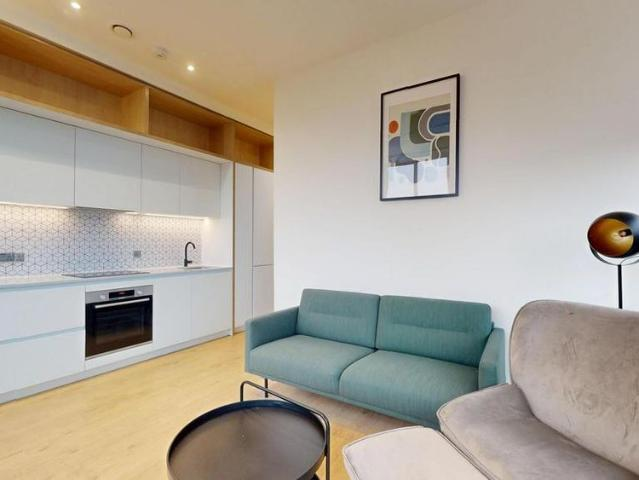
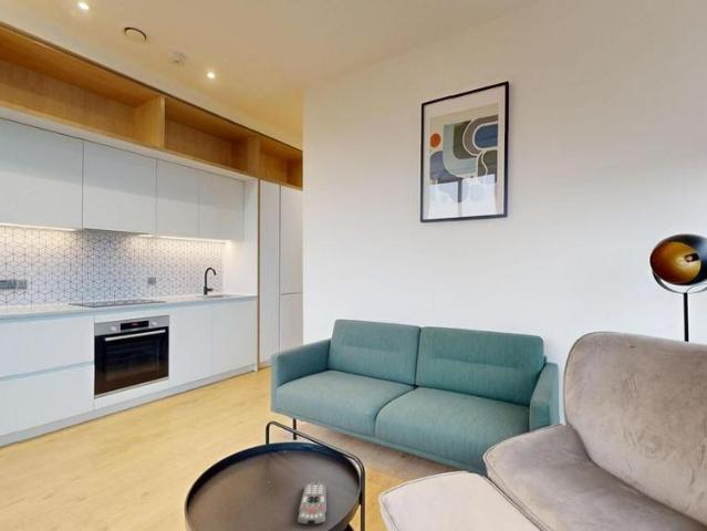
+ remote control [297,481,327,525]
